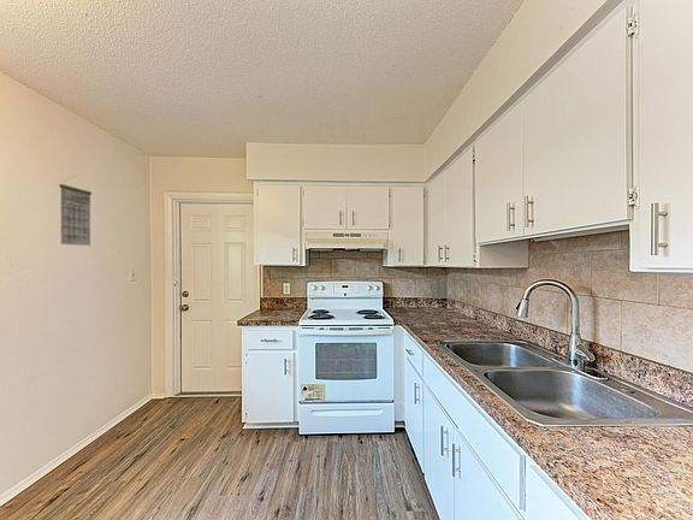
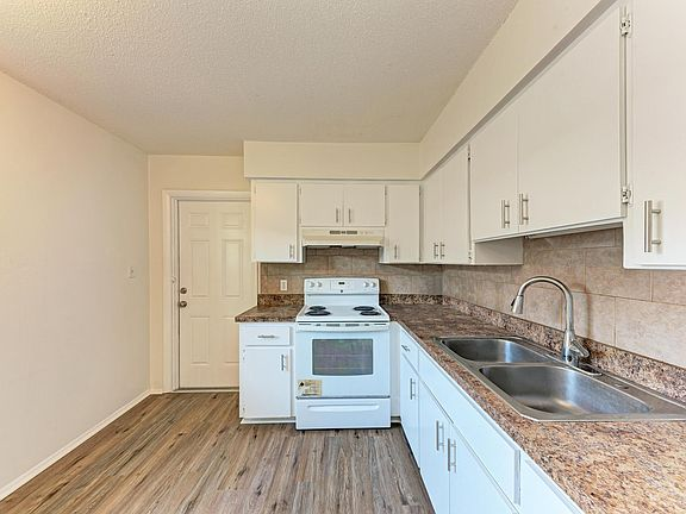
- calendar [59,173,93,247]
